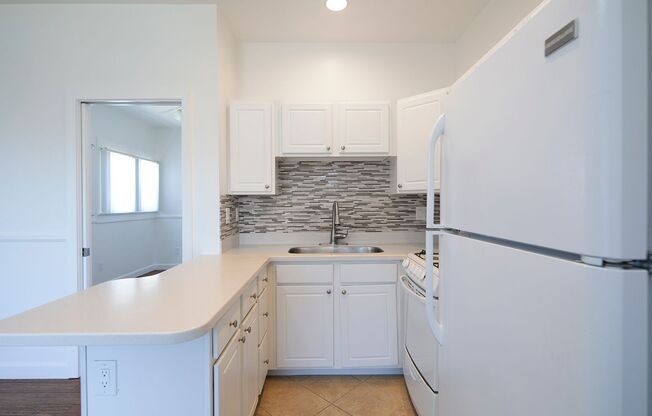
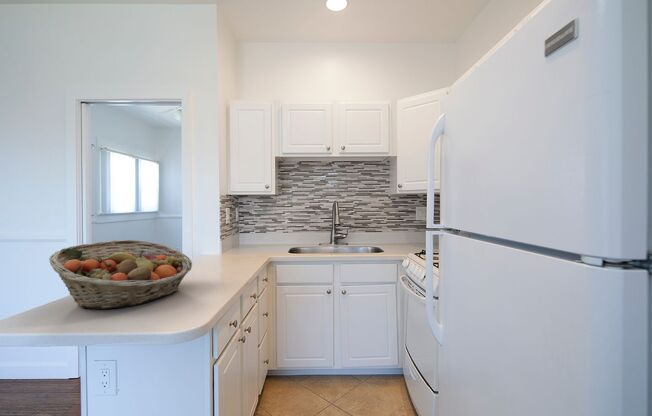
+ fruit basket [48,239,193,310]
